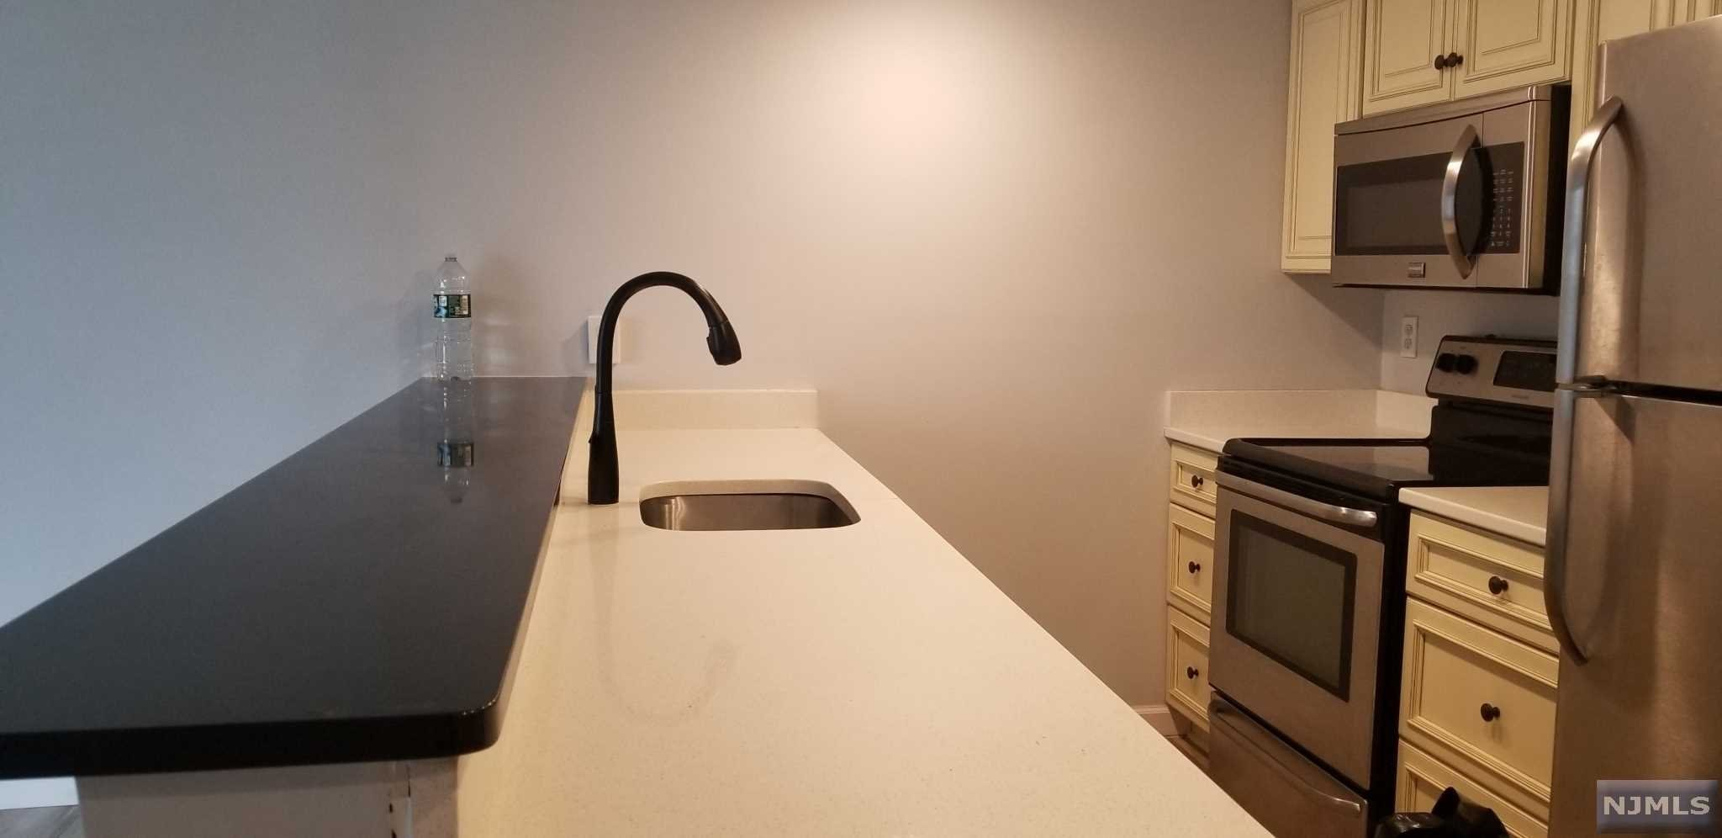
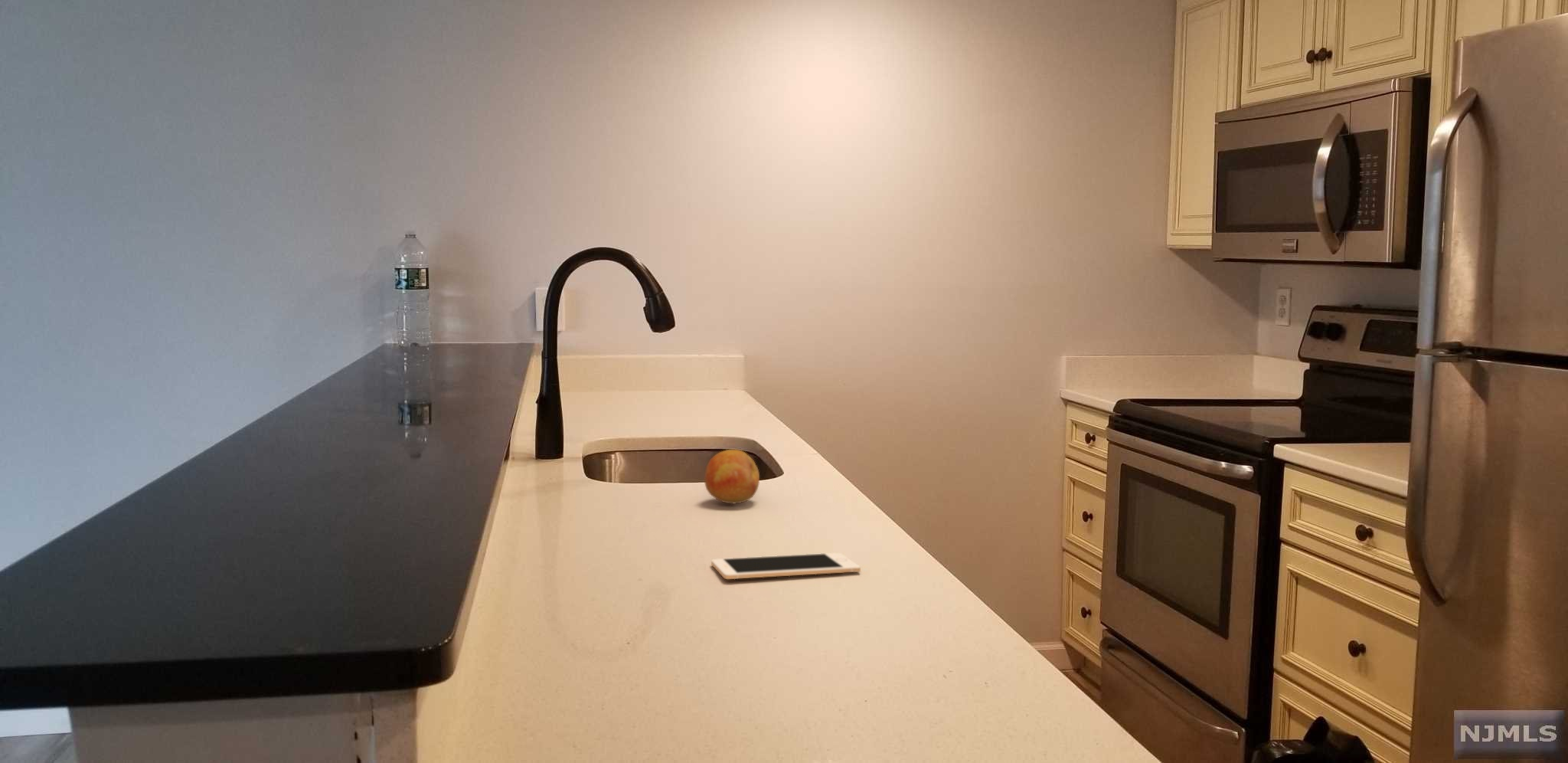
+ cell phone [710,552,861,580]
+ fruit [704,449,760,504]
